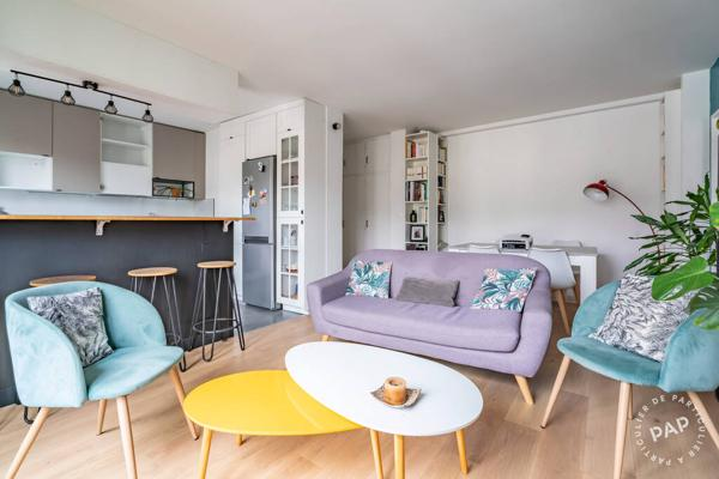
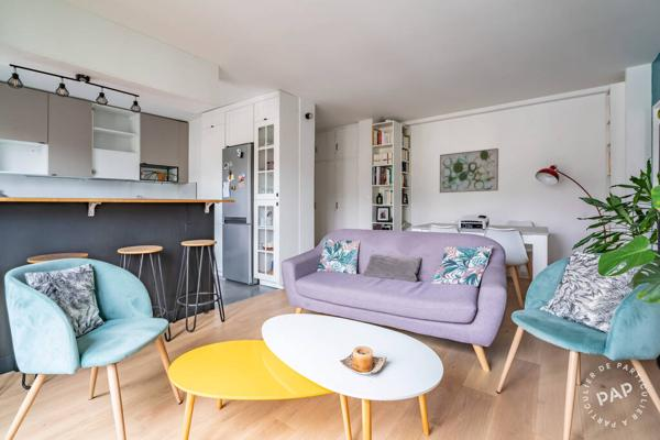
+ wall art [439,147,499,194]
